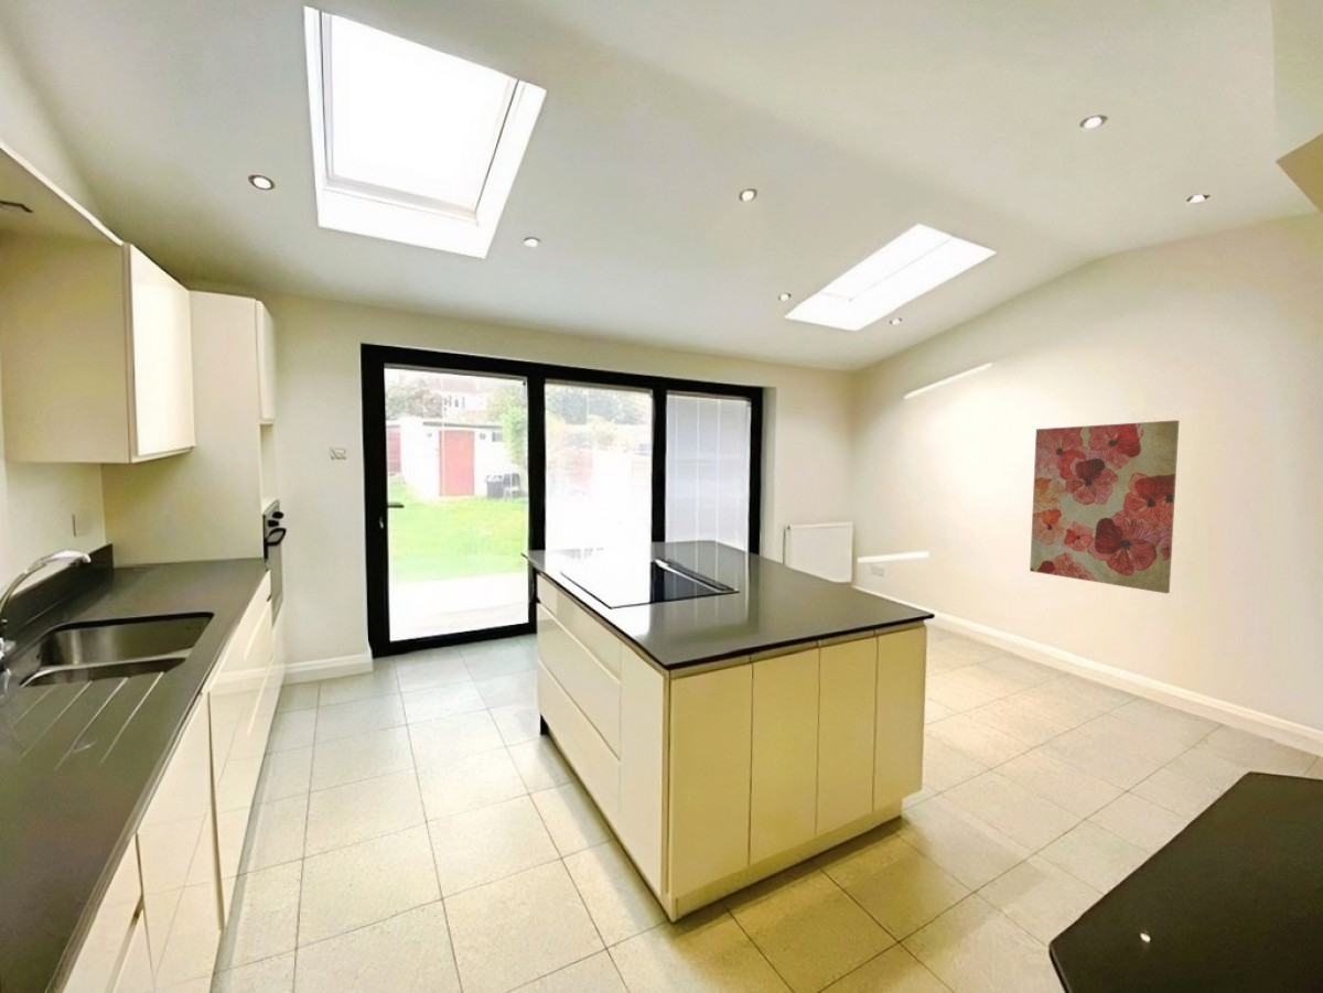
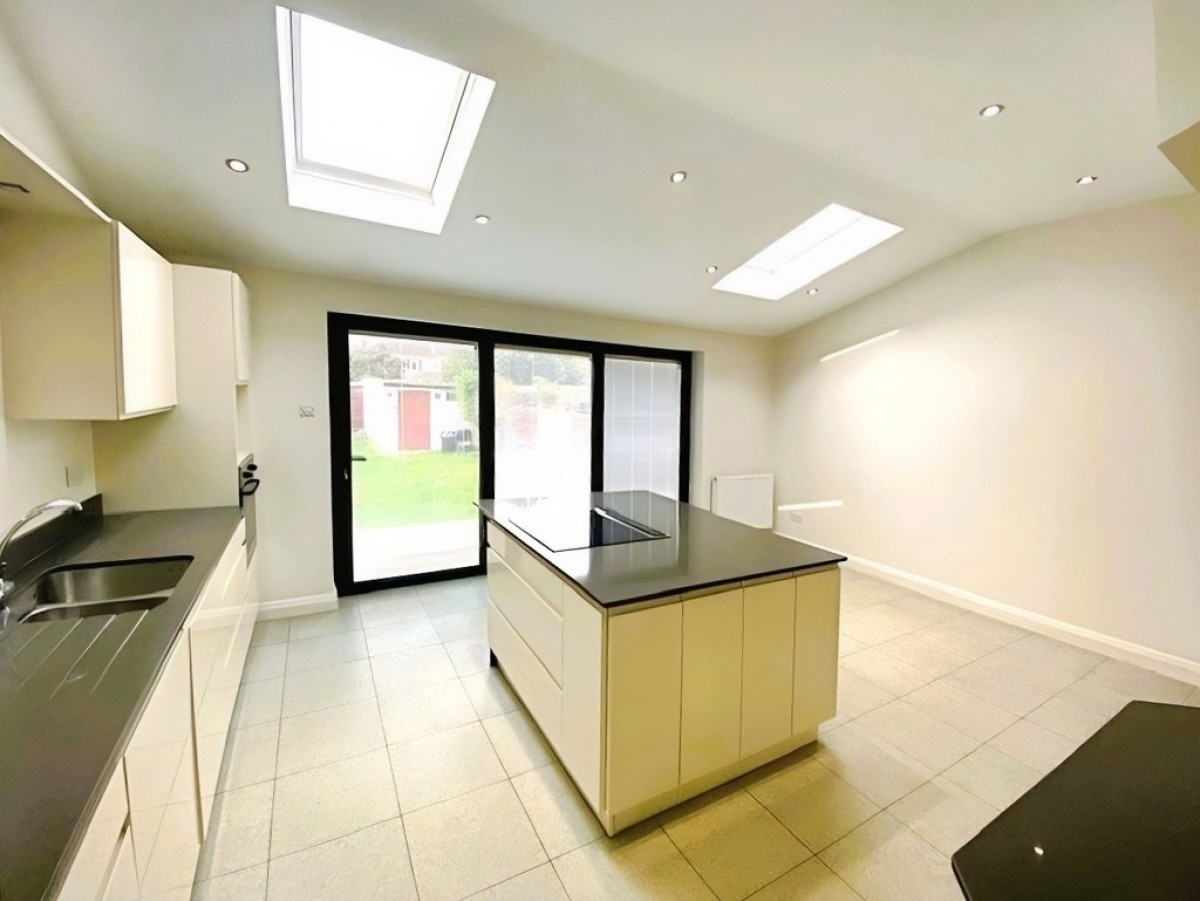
- wall art [1029,419,1181,594]
